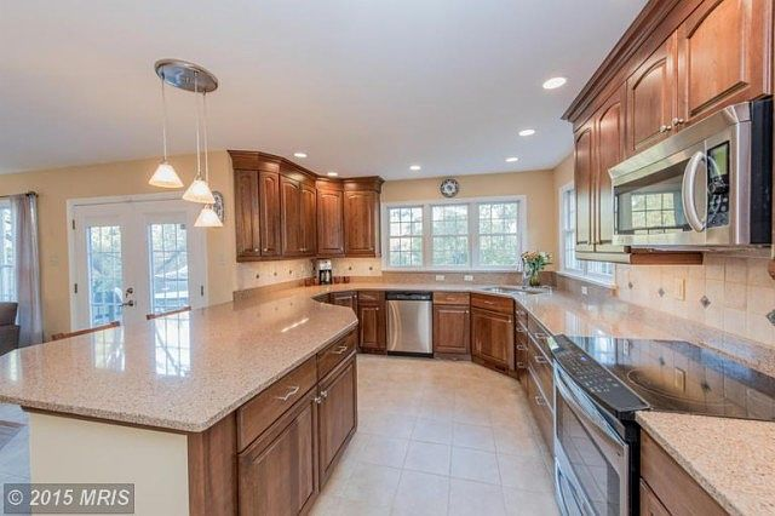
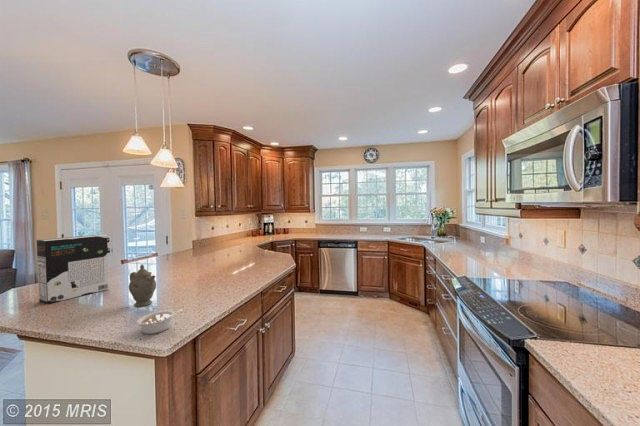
+ cereal box [36,234,110,305]
+ chinaware [128,263,157,308]
+ legume [136,308,184,335]
